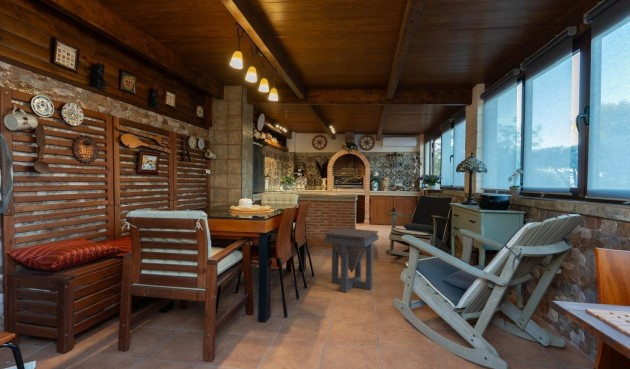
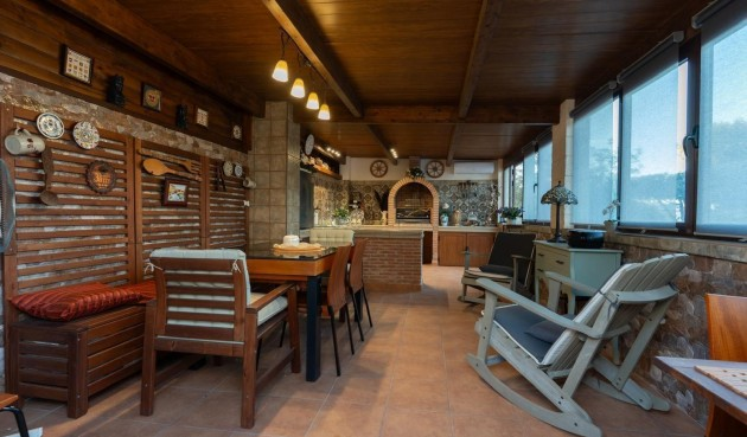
- side table [323,227,380,293]
